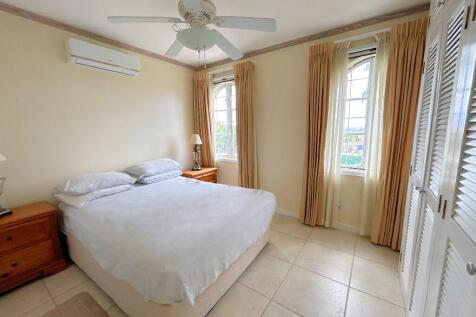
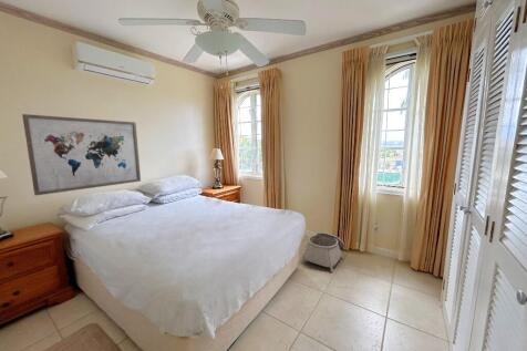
+ basket [300,231,345,273]
+ wall art [21,113,142,197]
